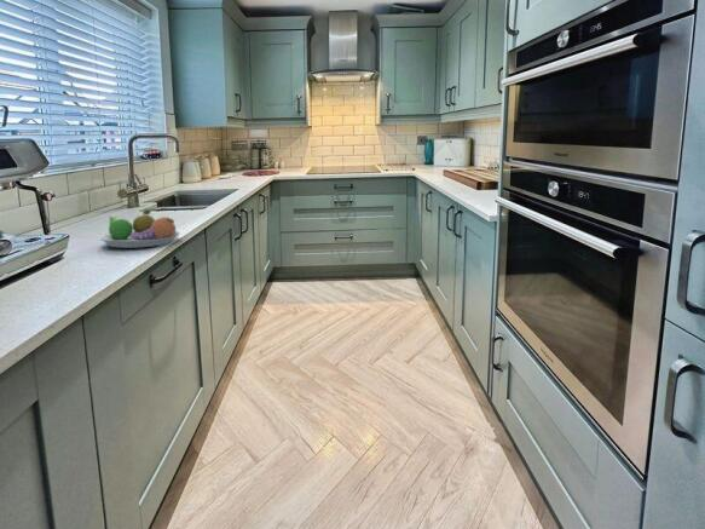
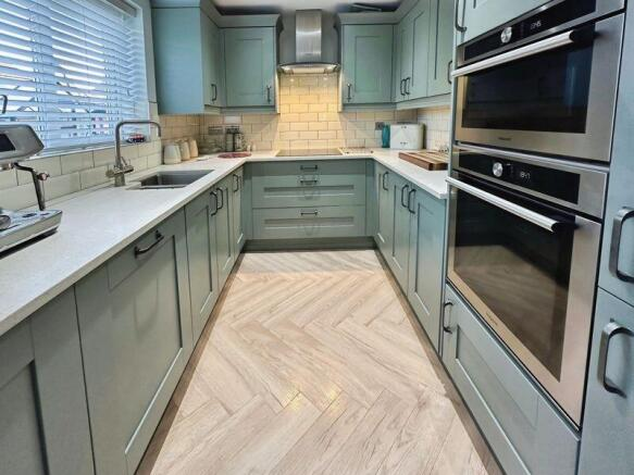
- fruit bowl [97,208,181,249]
